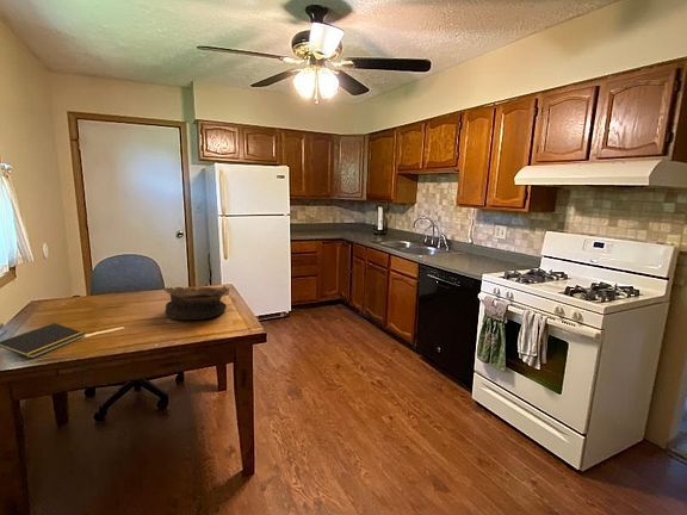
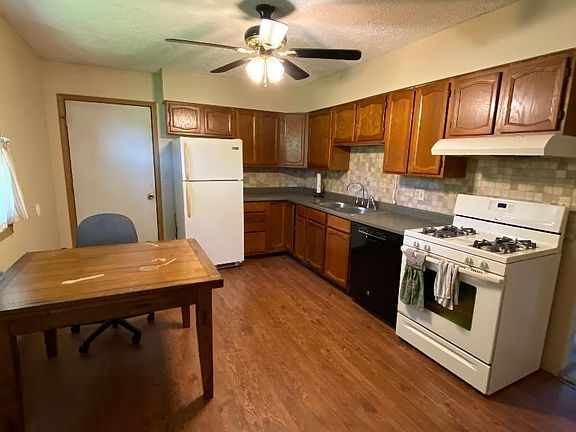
- bowl [162,285,231,321]
- notepad [0,322,86,360]
